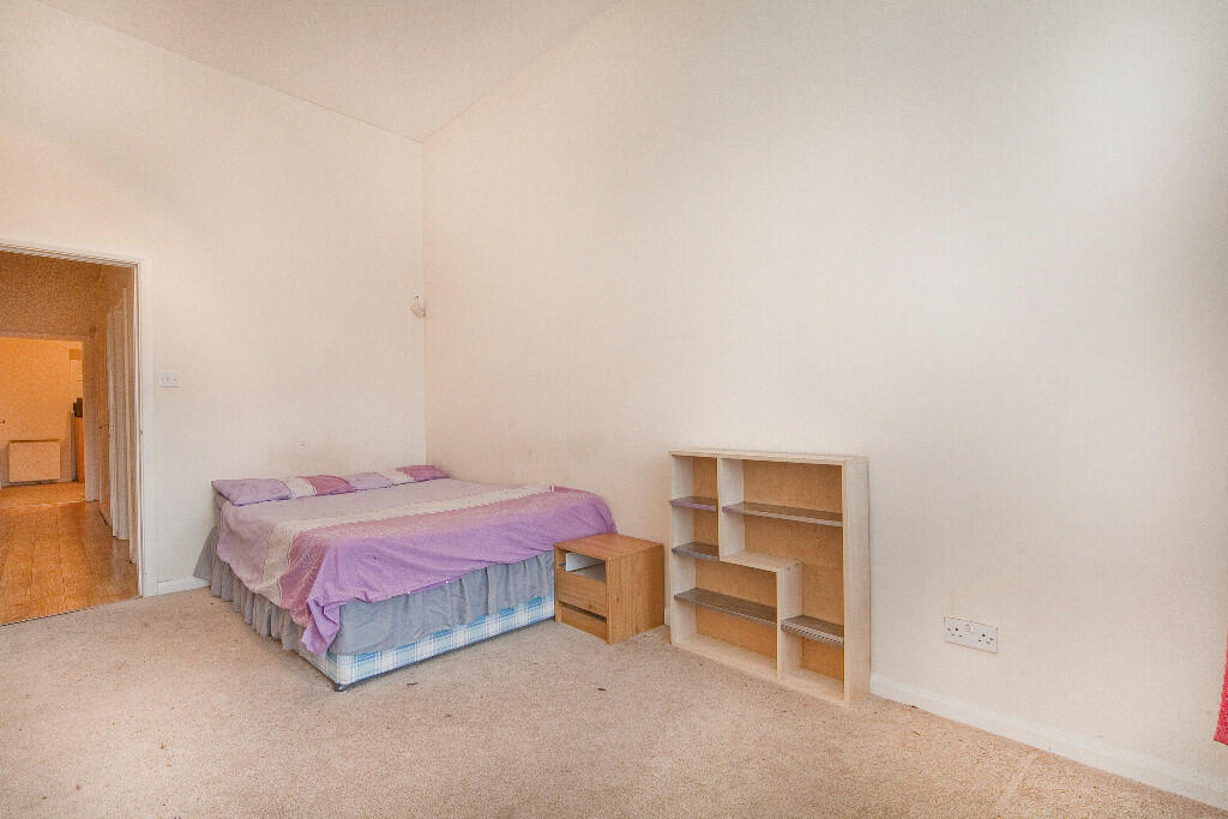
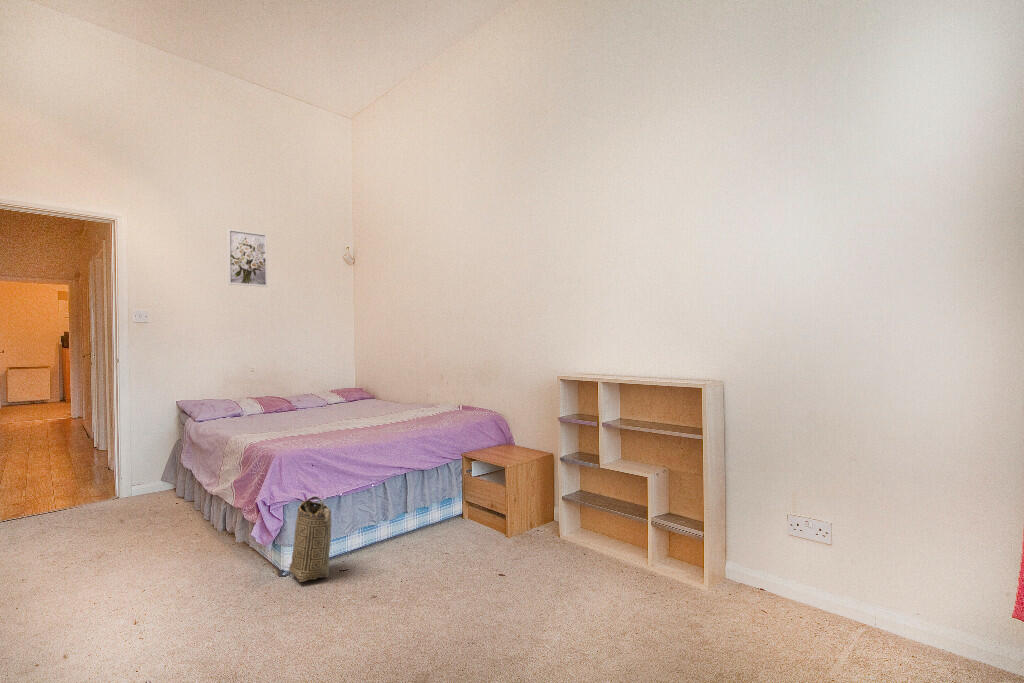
+ wall art [226,228,269,288]
+ basket [288,495,333,583]
